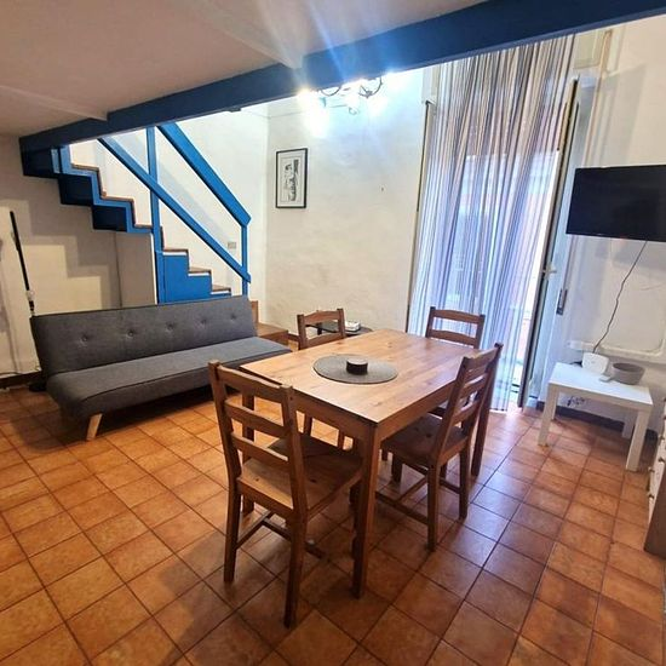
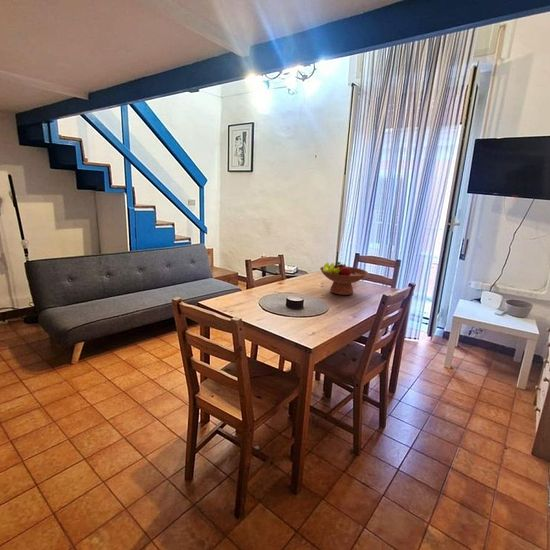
+ fruit bowl [319,261,369,296]
